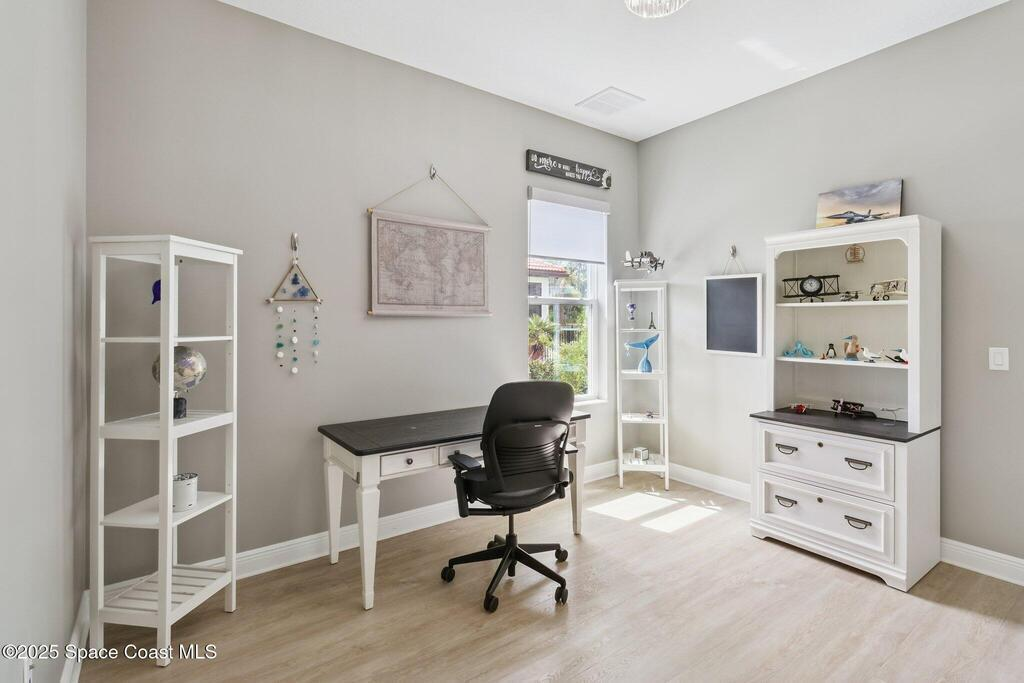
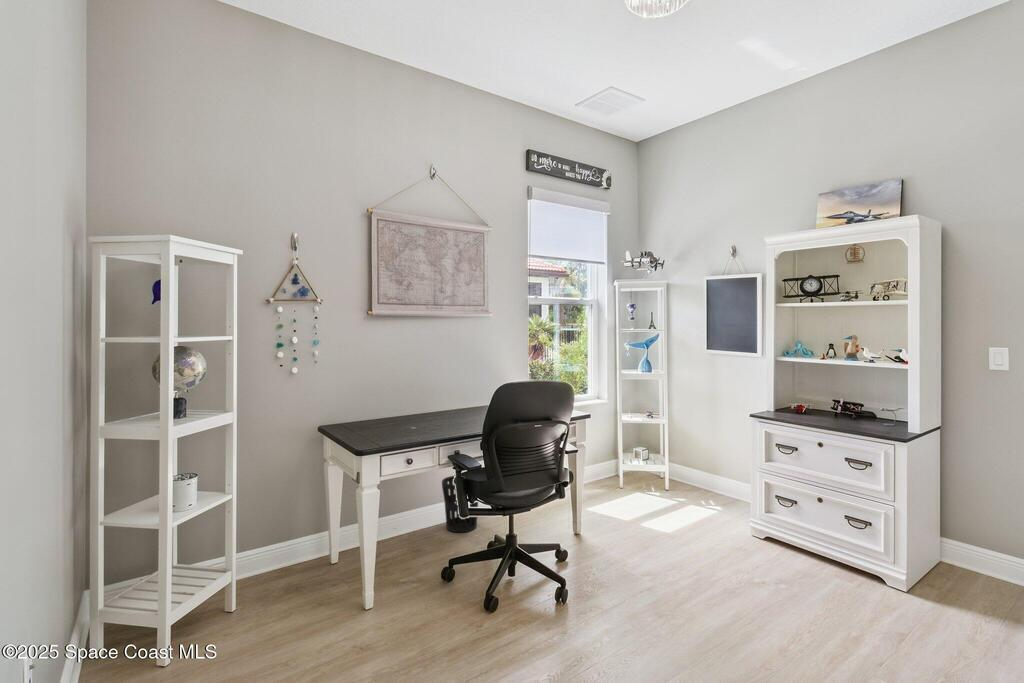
+ wastebasket [441,475,479,533]
